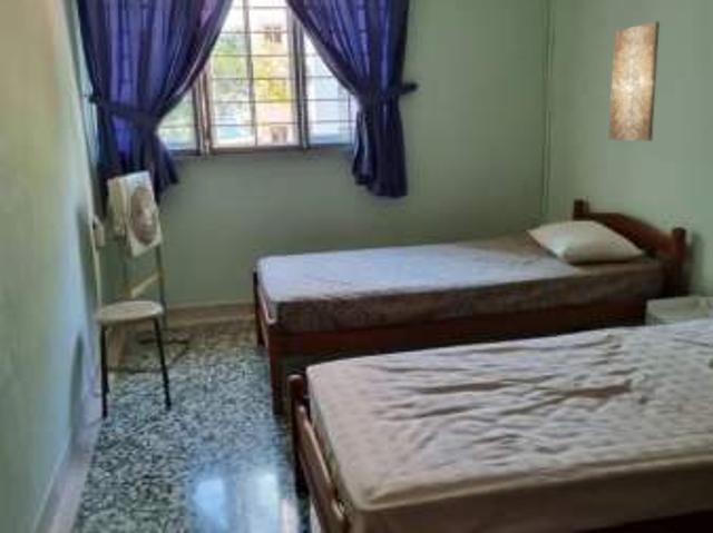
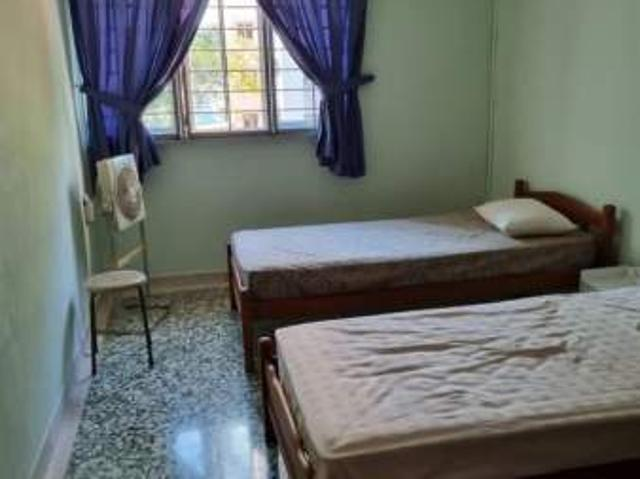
- wall art [608,20,661,142]
